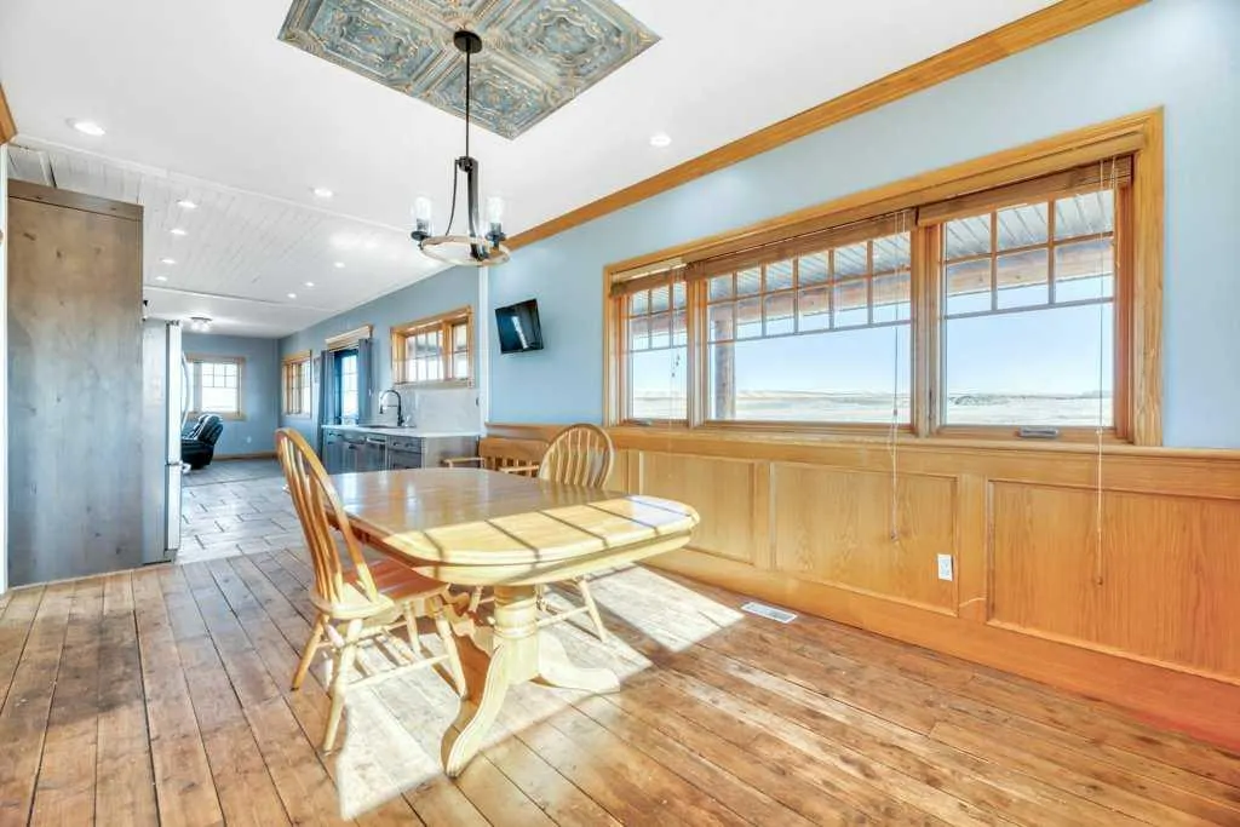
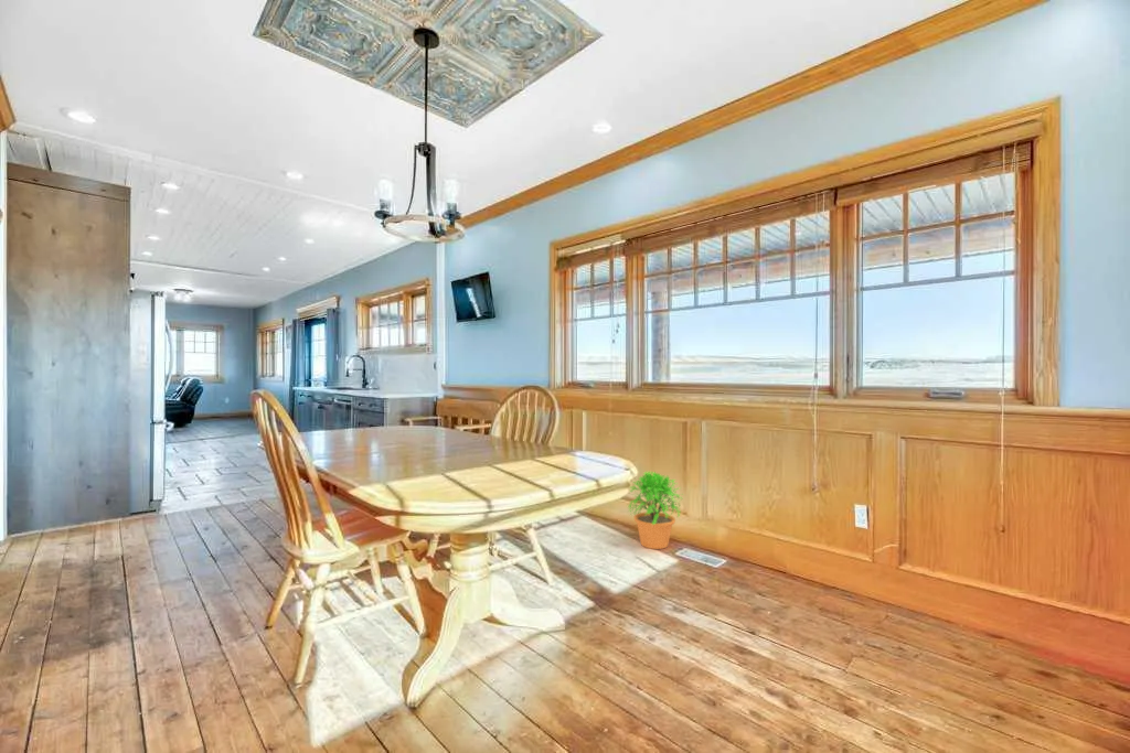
+ potted plant [627,470,683,550]
